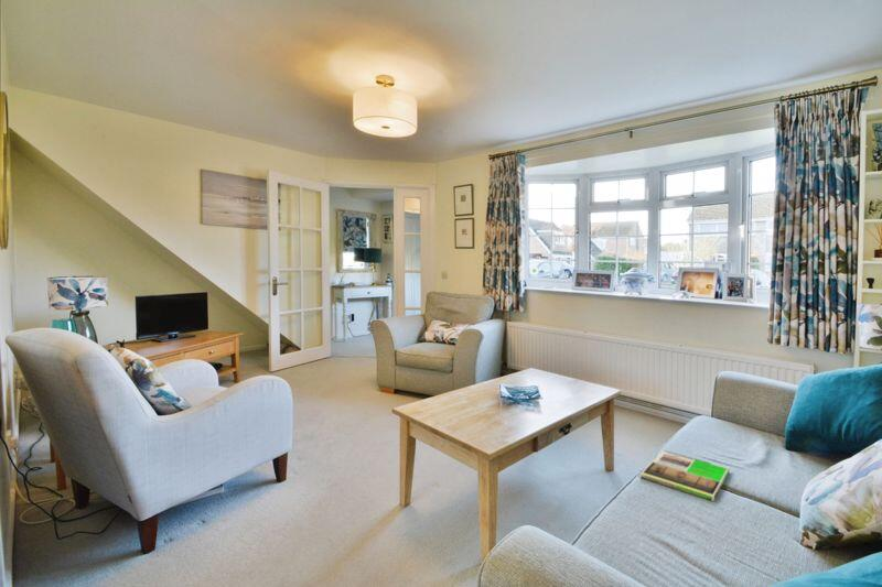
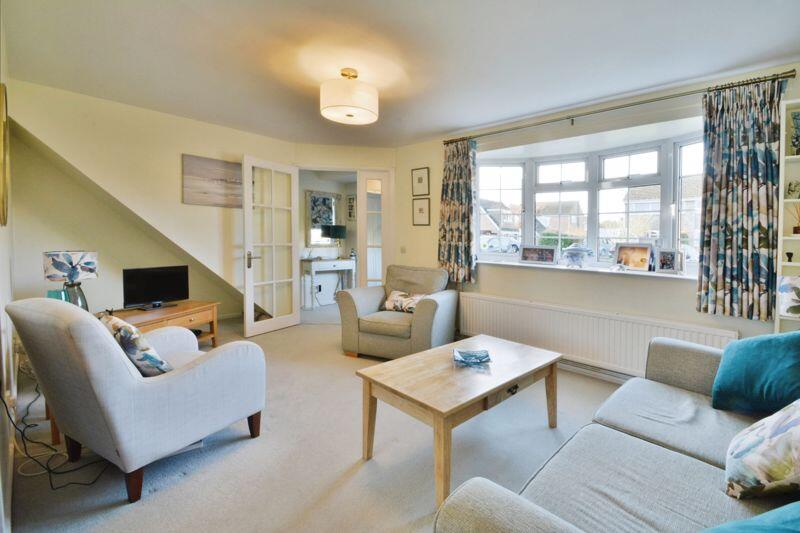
- magazine [639,449,730,502]
